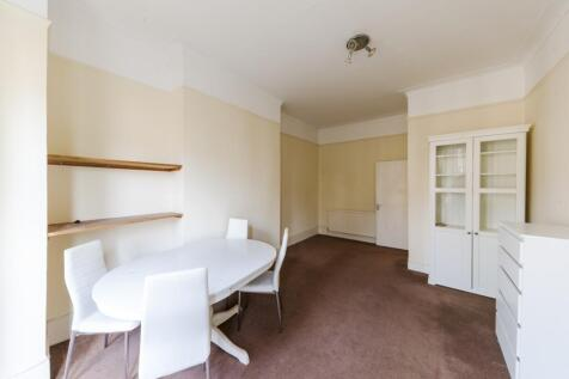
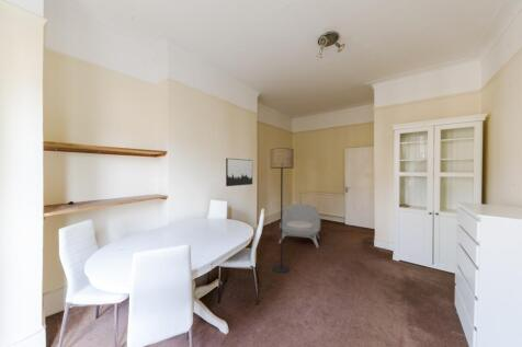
+ armchair [277,203,321,250]
+ floor lamp [269,148,295,274]
+ wall art [225,158,253,187]
